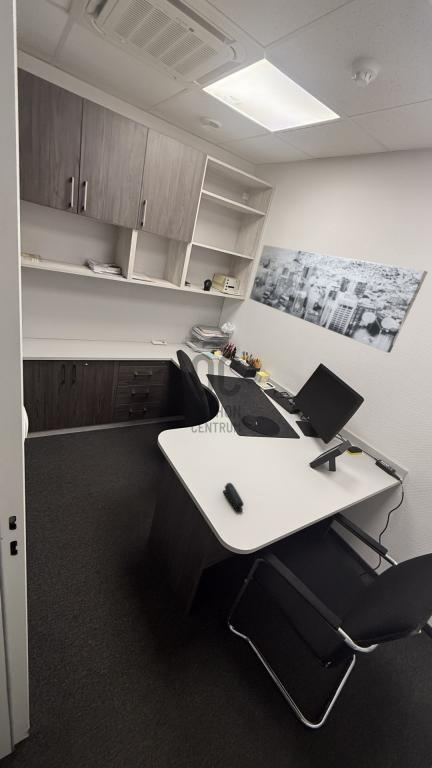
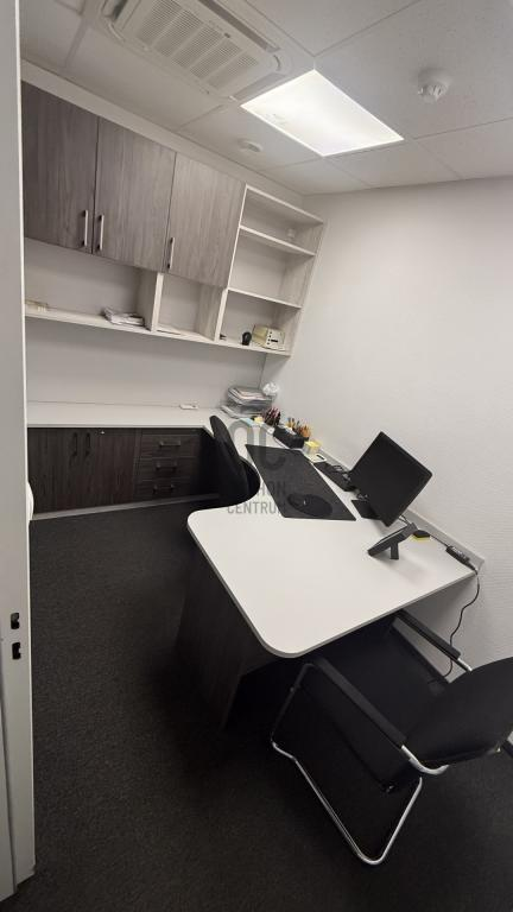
- stapler [222,482,245,512]
- wall art [248,244,429,354]
